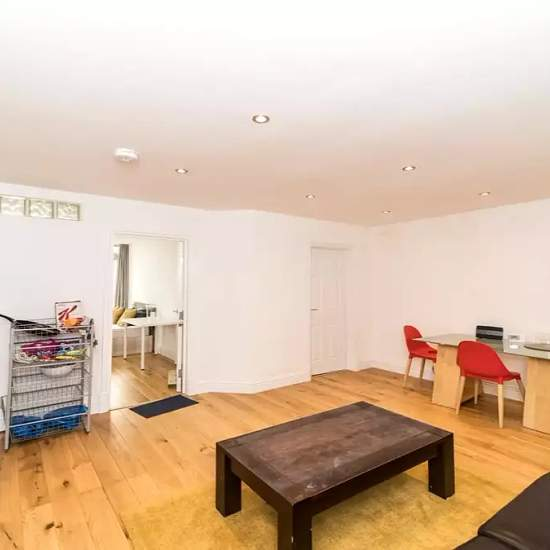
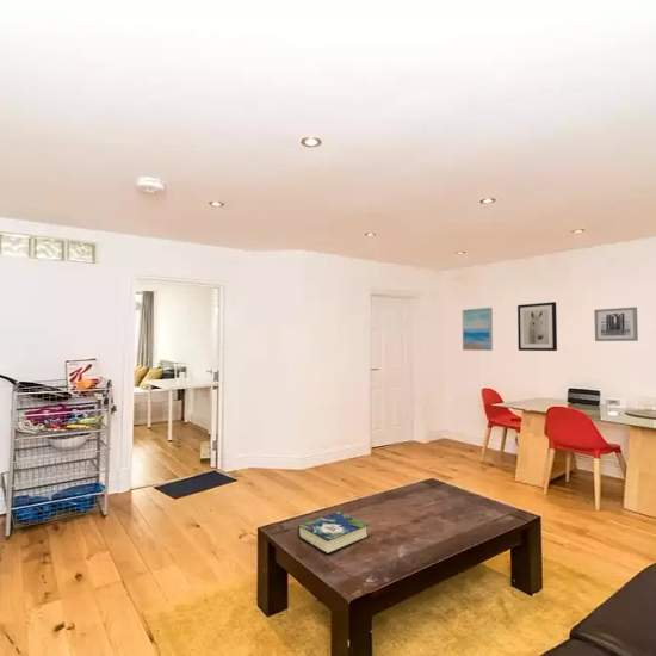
+ book [297,510,370,555]
+ wall art [593,307,639,342]
+ wall art [462,307,494,352]
+ wall art [516,301,558,352]
